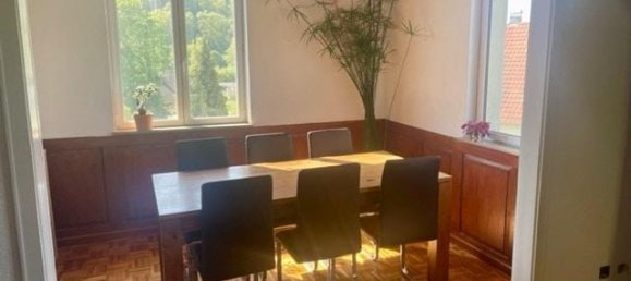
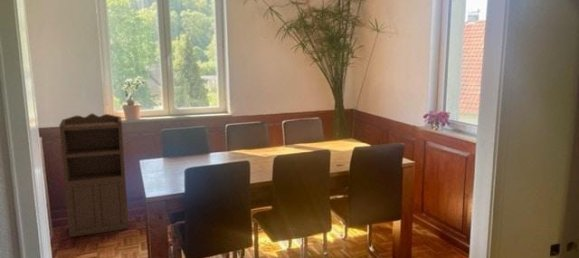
+ storage cabinet [59,113,130,238]
